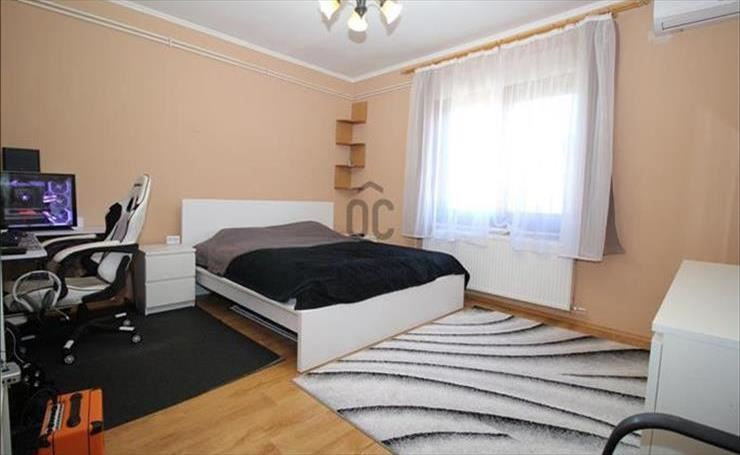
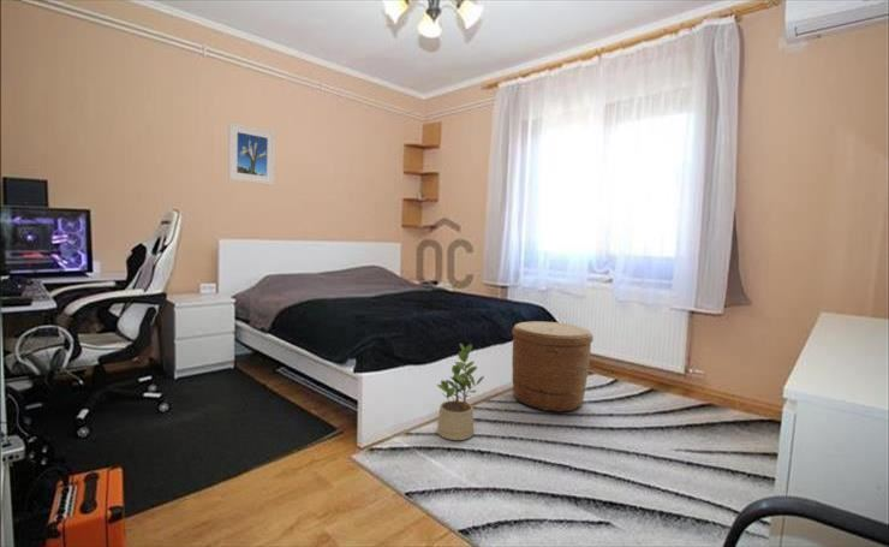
+ basket [511,320,595,414]
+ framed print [227,121,276,186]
+ potted plant [436,343,485,441]
